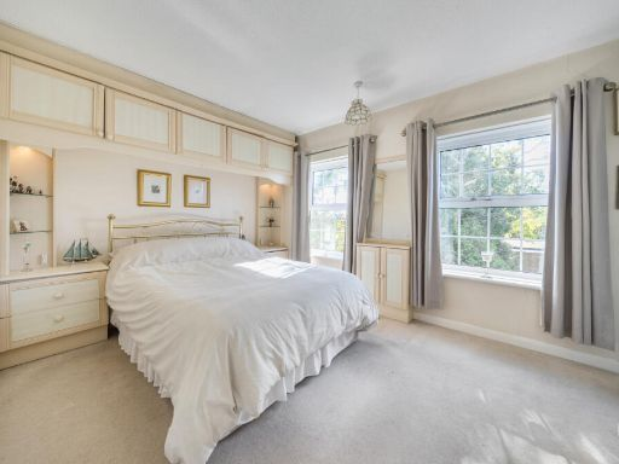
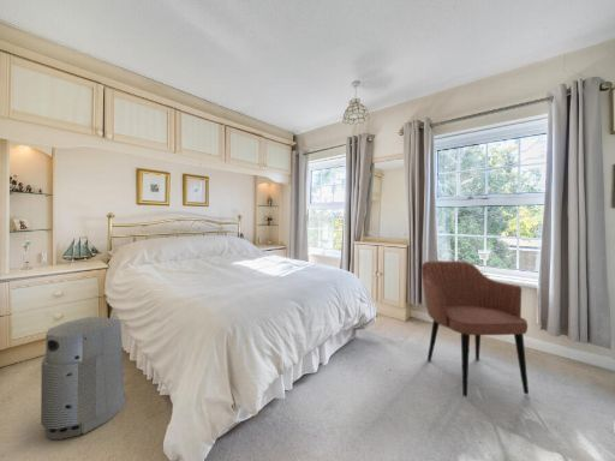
+ armchair [420,259,530,397]
+ air purifier [40,316,127,441]
